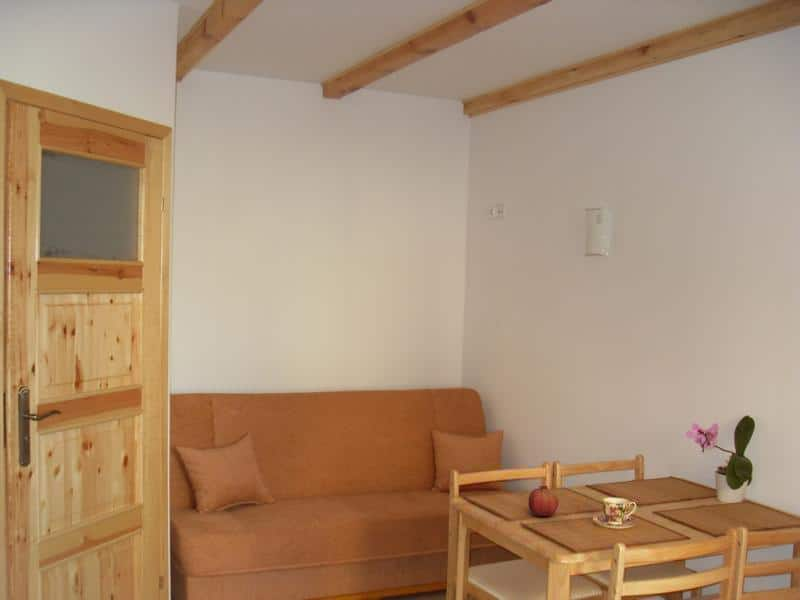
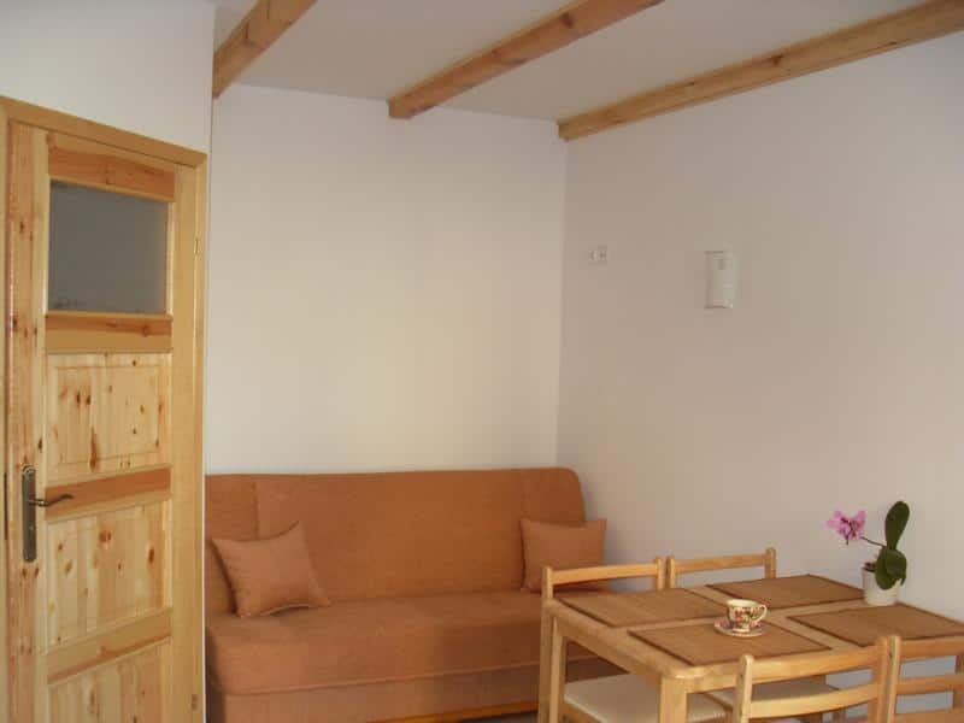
- fruit [528,485,559,517]
